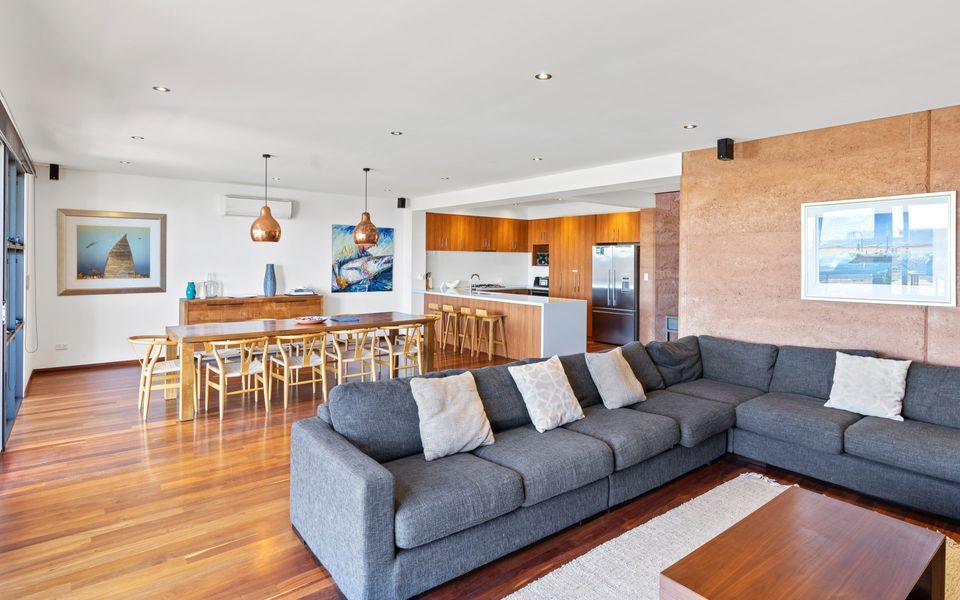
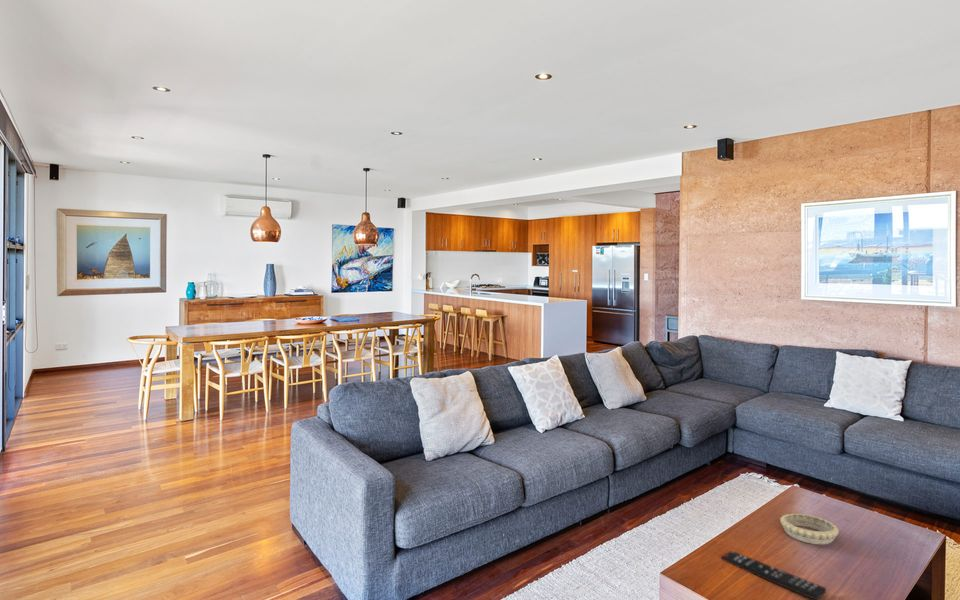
+ remote control [721,550,827,600]
+ decorative bowl [779,513,840,545]
